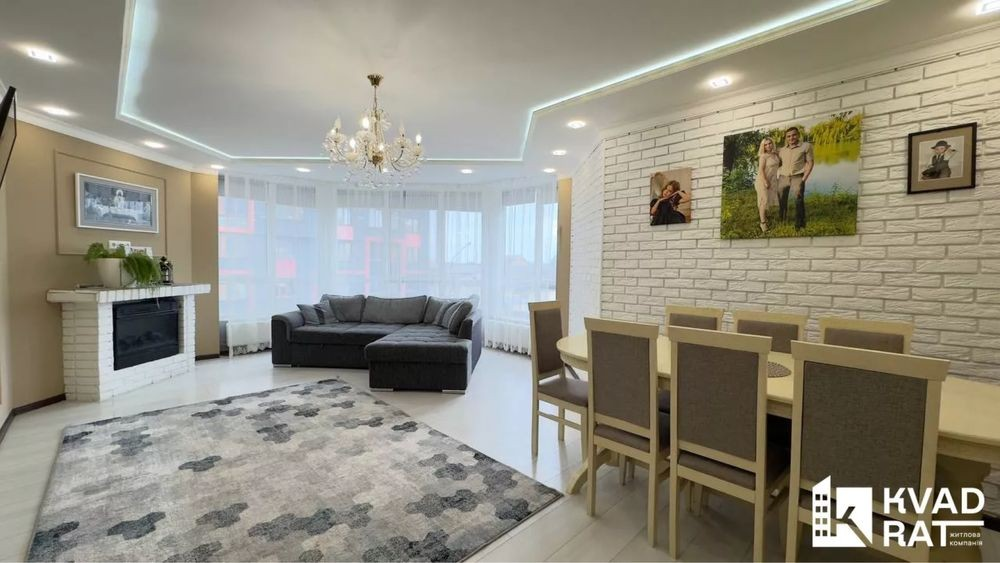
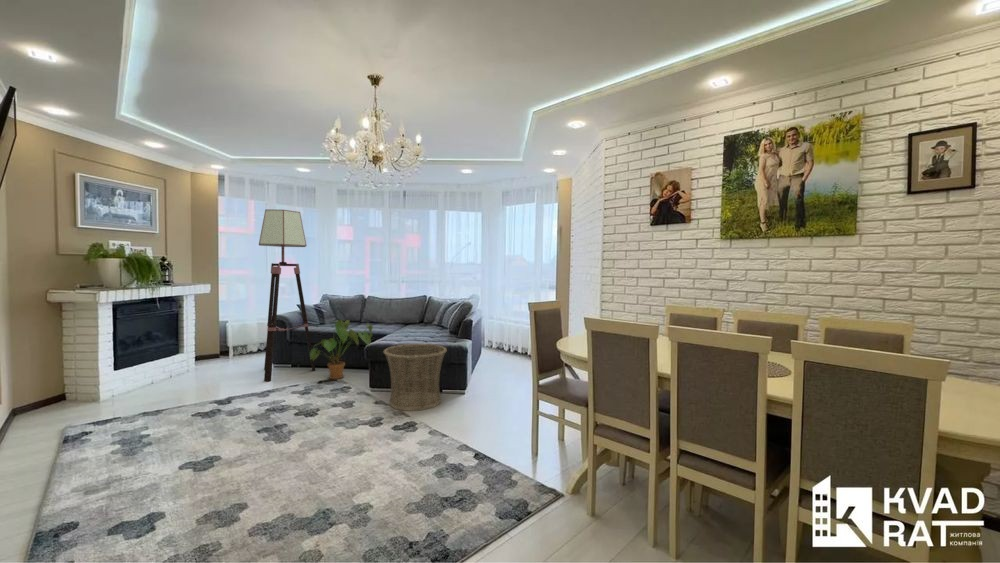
+ basket [382,343,448,412]
+ floor lamp [258,208,316,382]
+ house plant [309,319,374,380]
